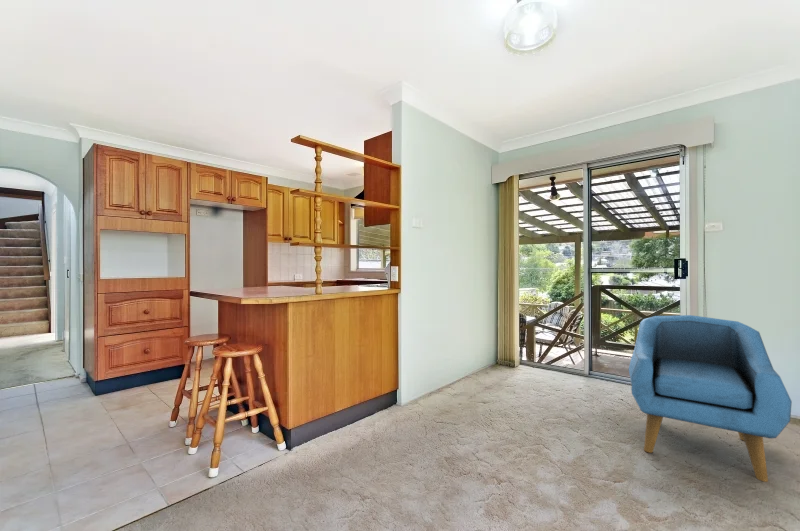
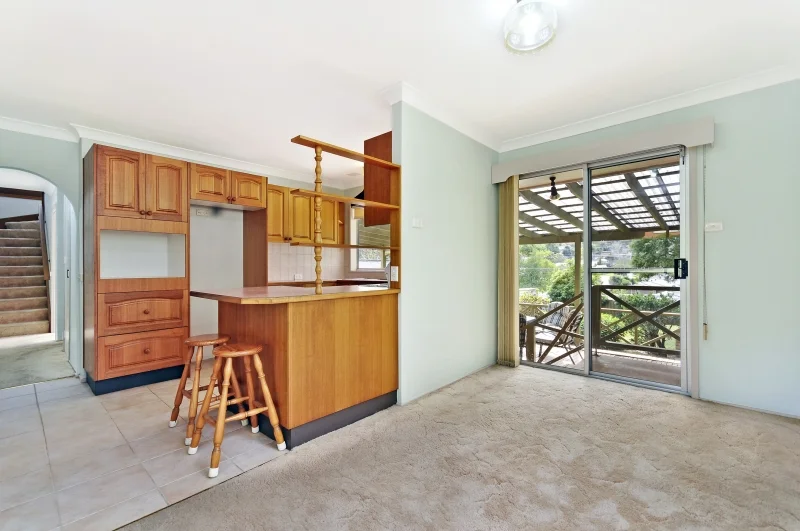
- armchair [628,314,793,483]
